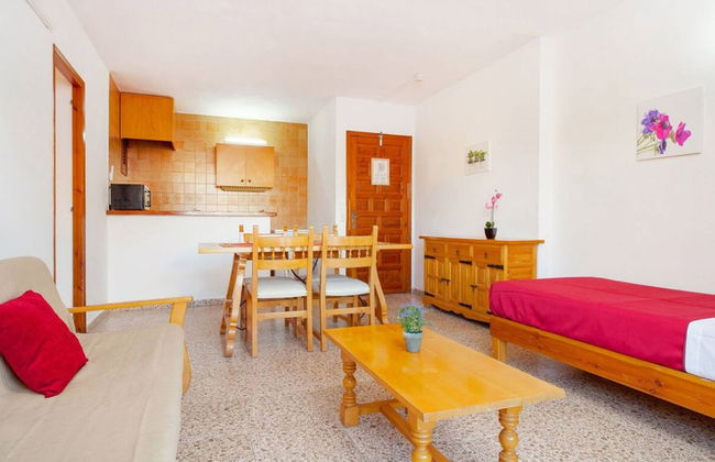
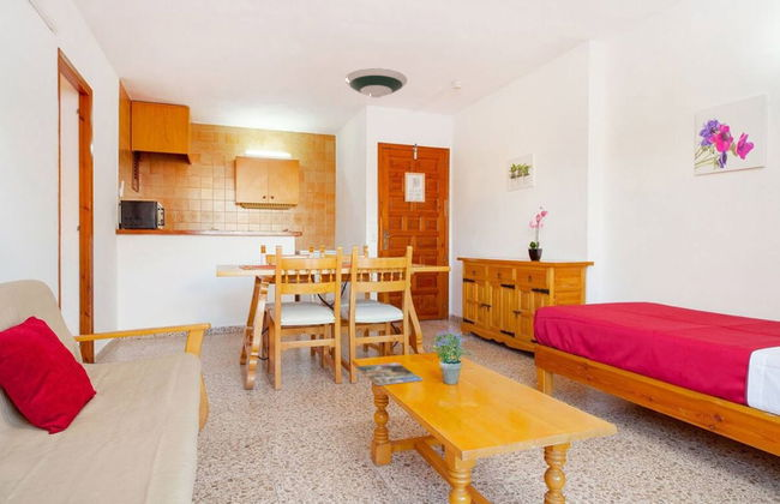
+ magazine [355,361,425,386]
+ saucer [344,67,408,98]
